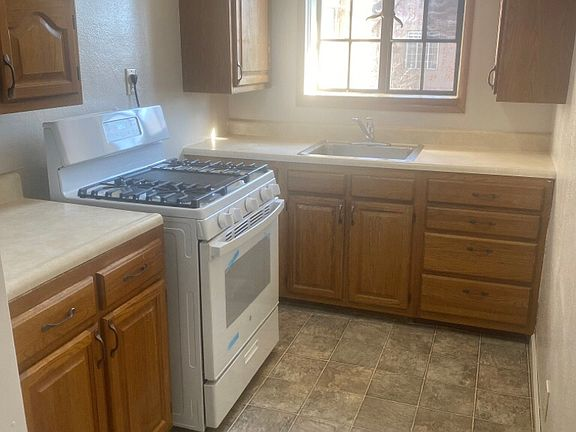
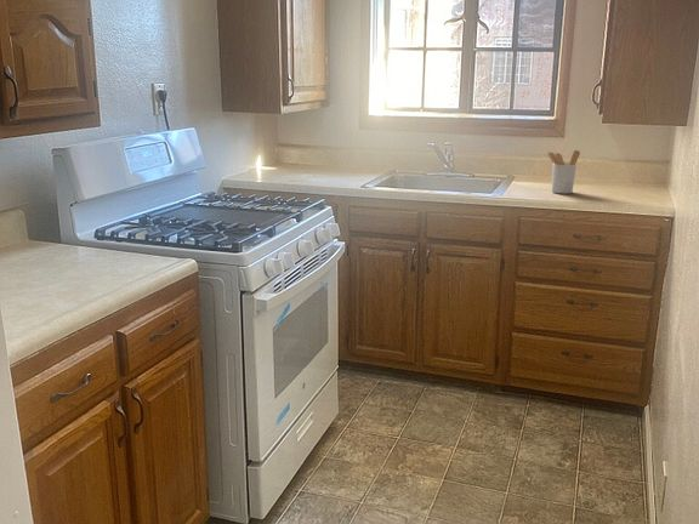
+ utensil holder [547,149,581,195]
